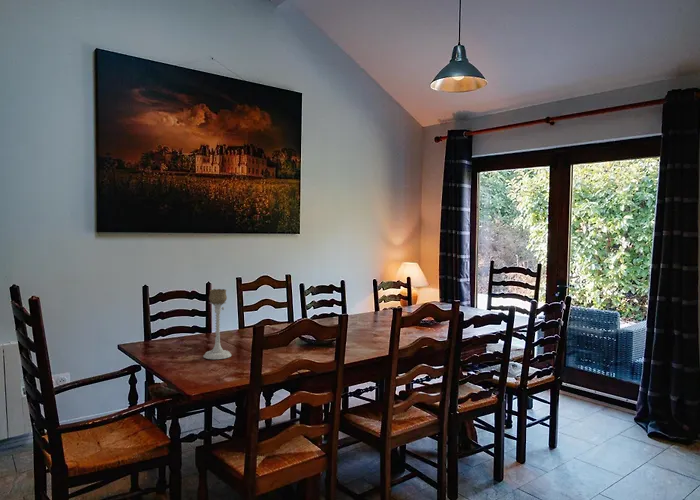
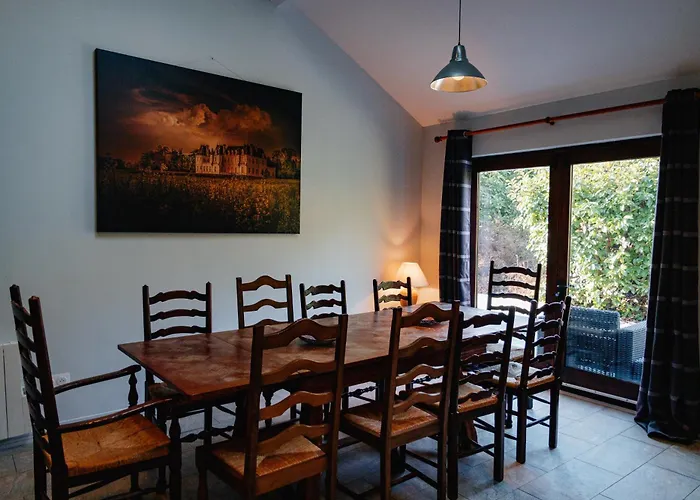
- candle holder [202,288,233,360]
